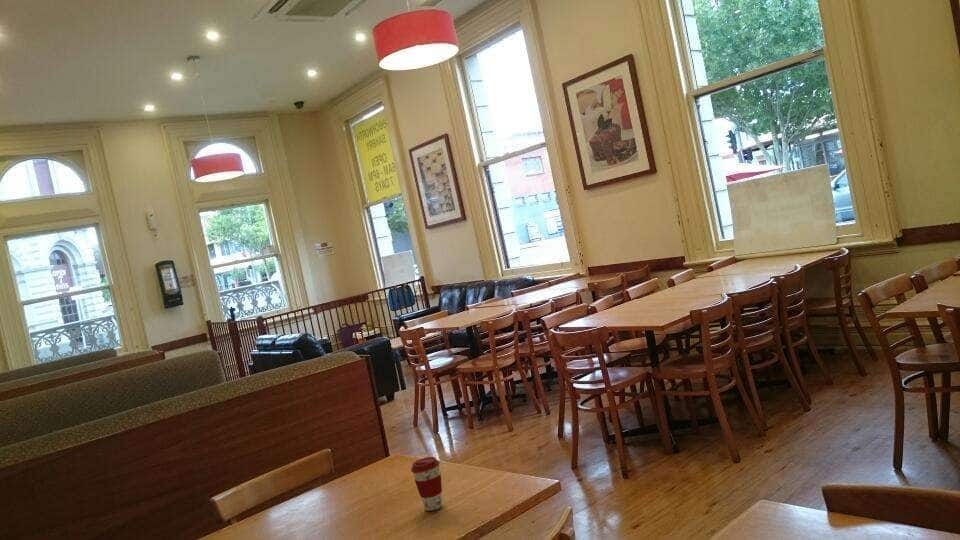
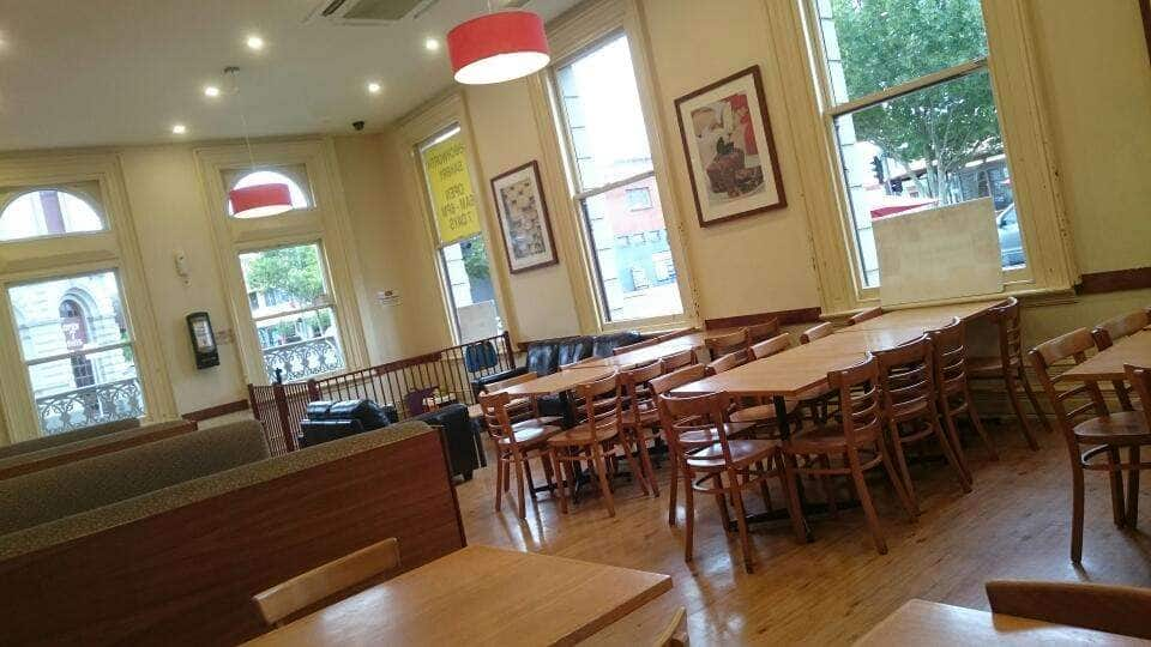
- coffee cup [410,456,444,511]
